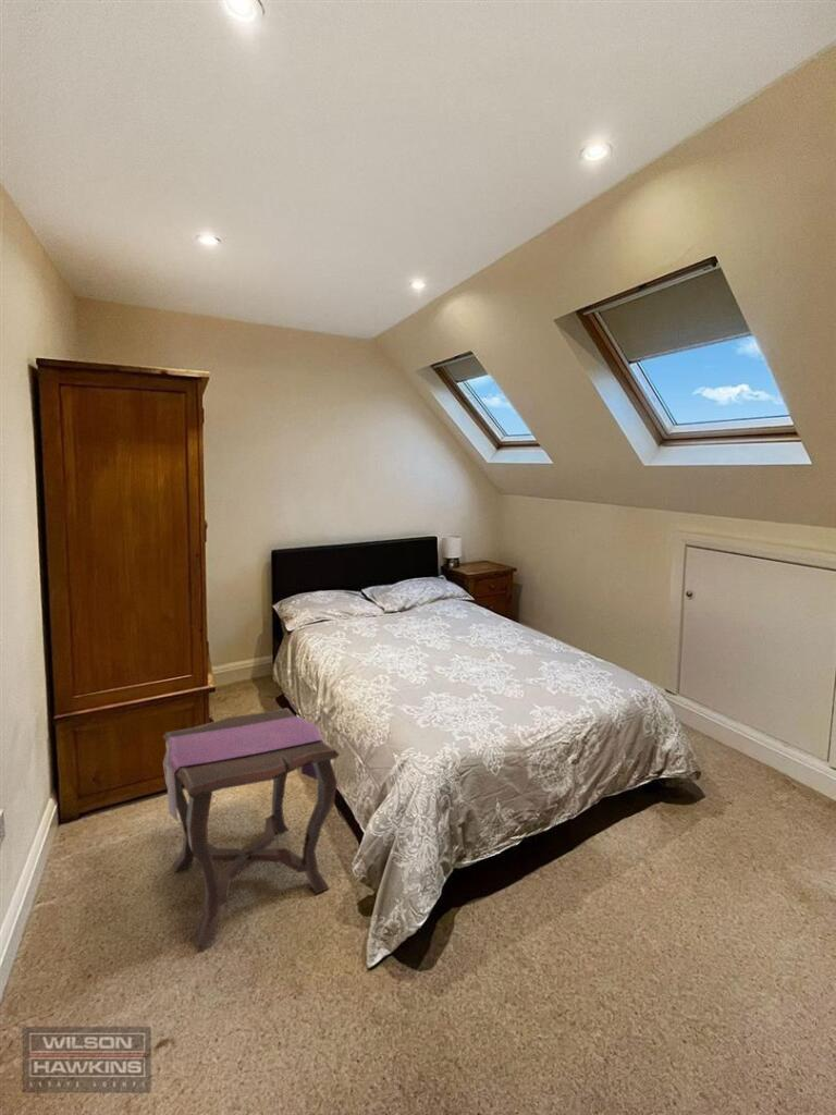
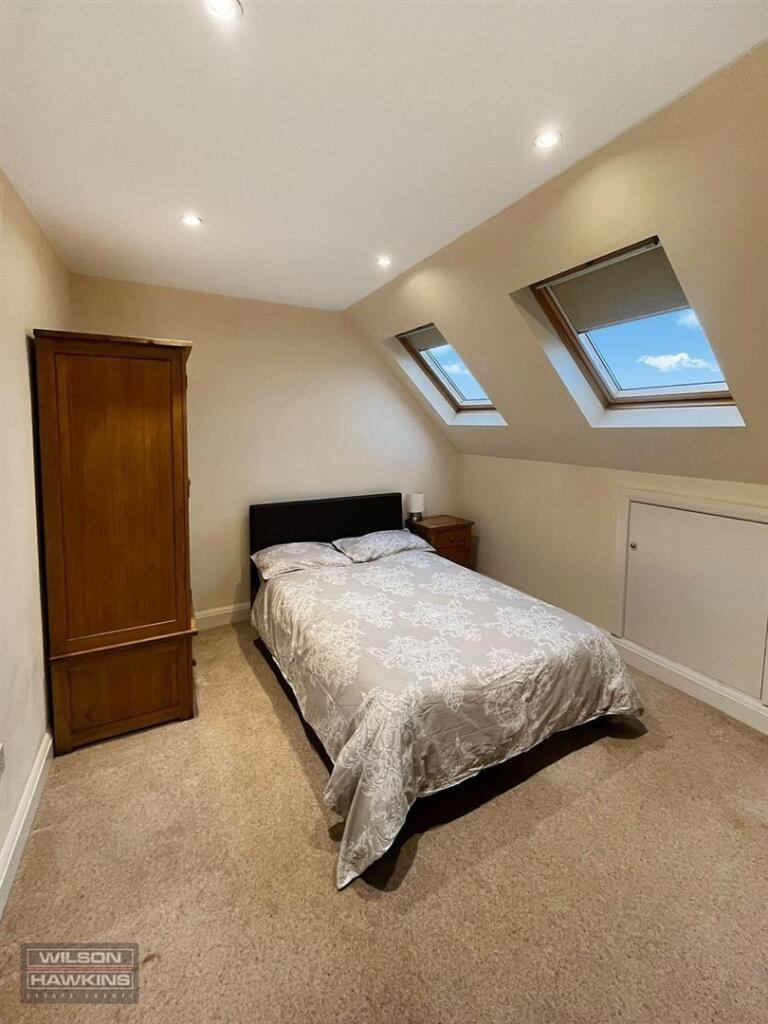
- side table [161,707,341,947]
